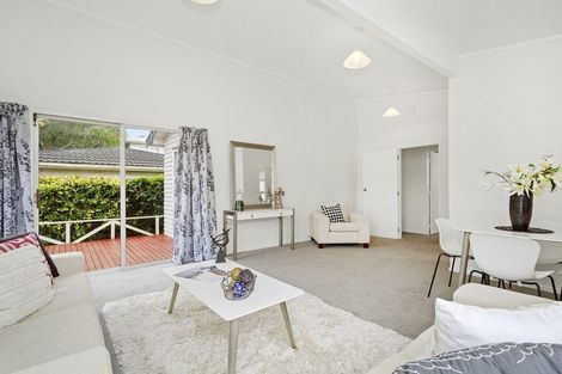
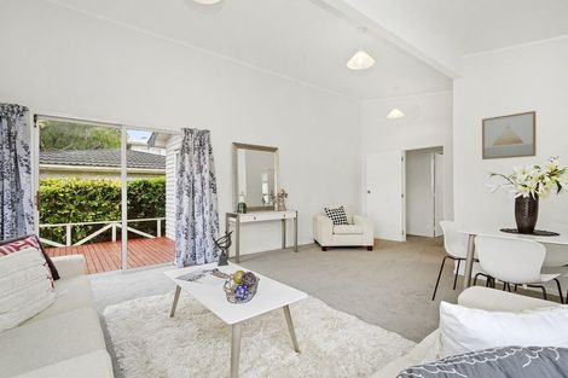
+ wall art [481,110,537,161]
